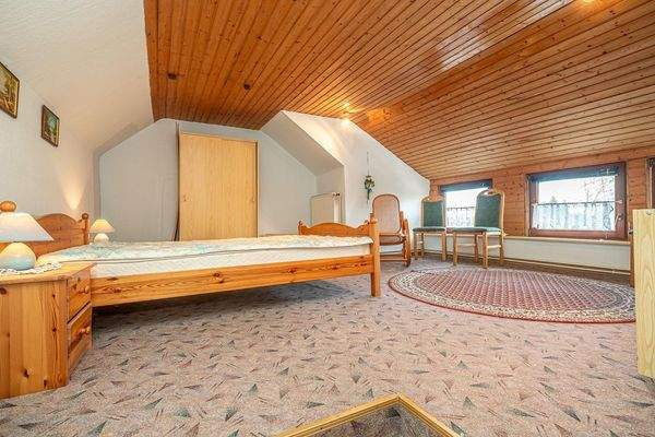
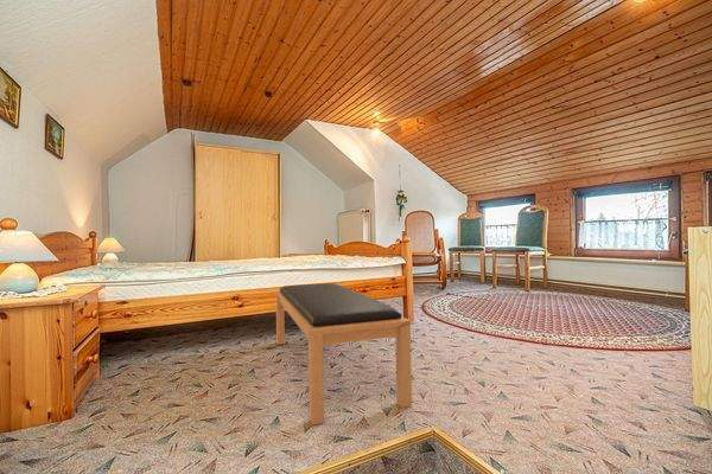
+ bench [275,282,413,427]
